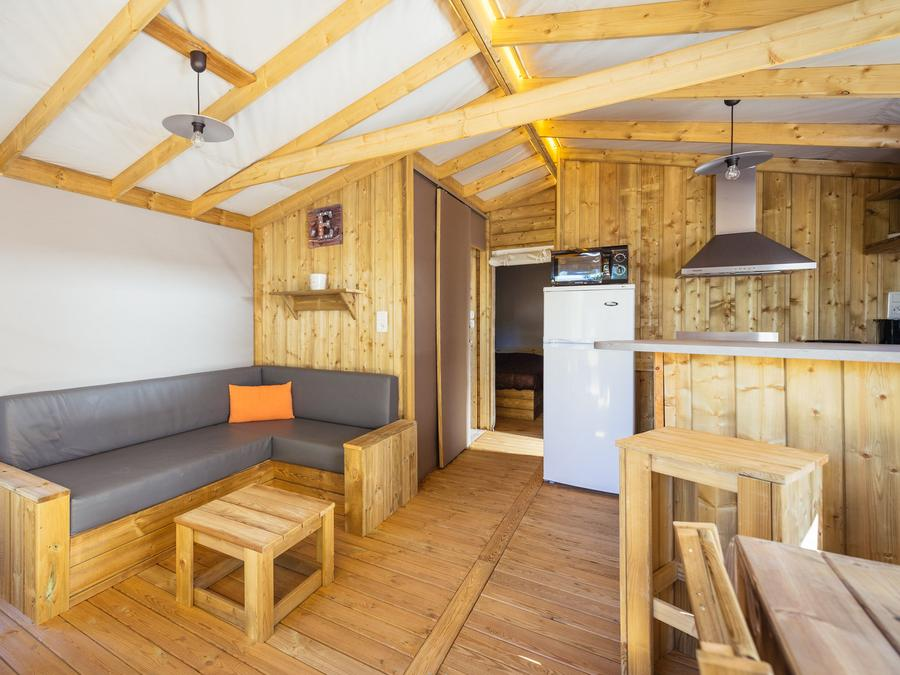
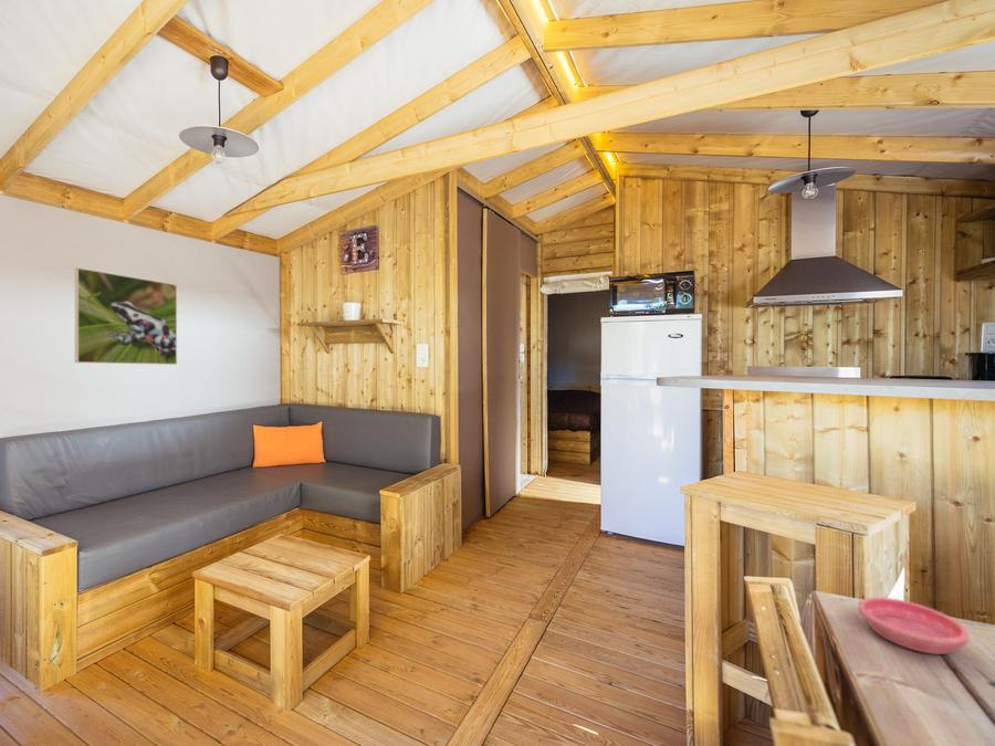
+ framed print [74,266,178,366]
+ saucer [857,597,971,655]
